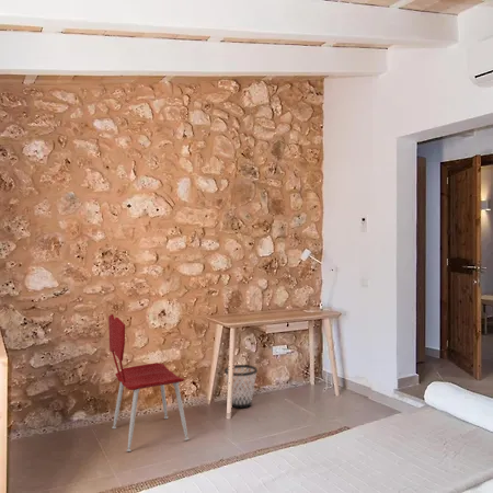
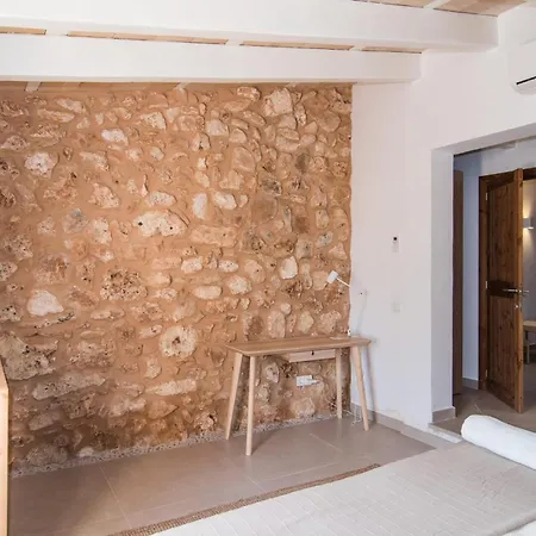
- wastebasket [223,364,259,410]
- chair [107,313,190,452]
